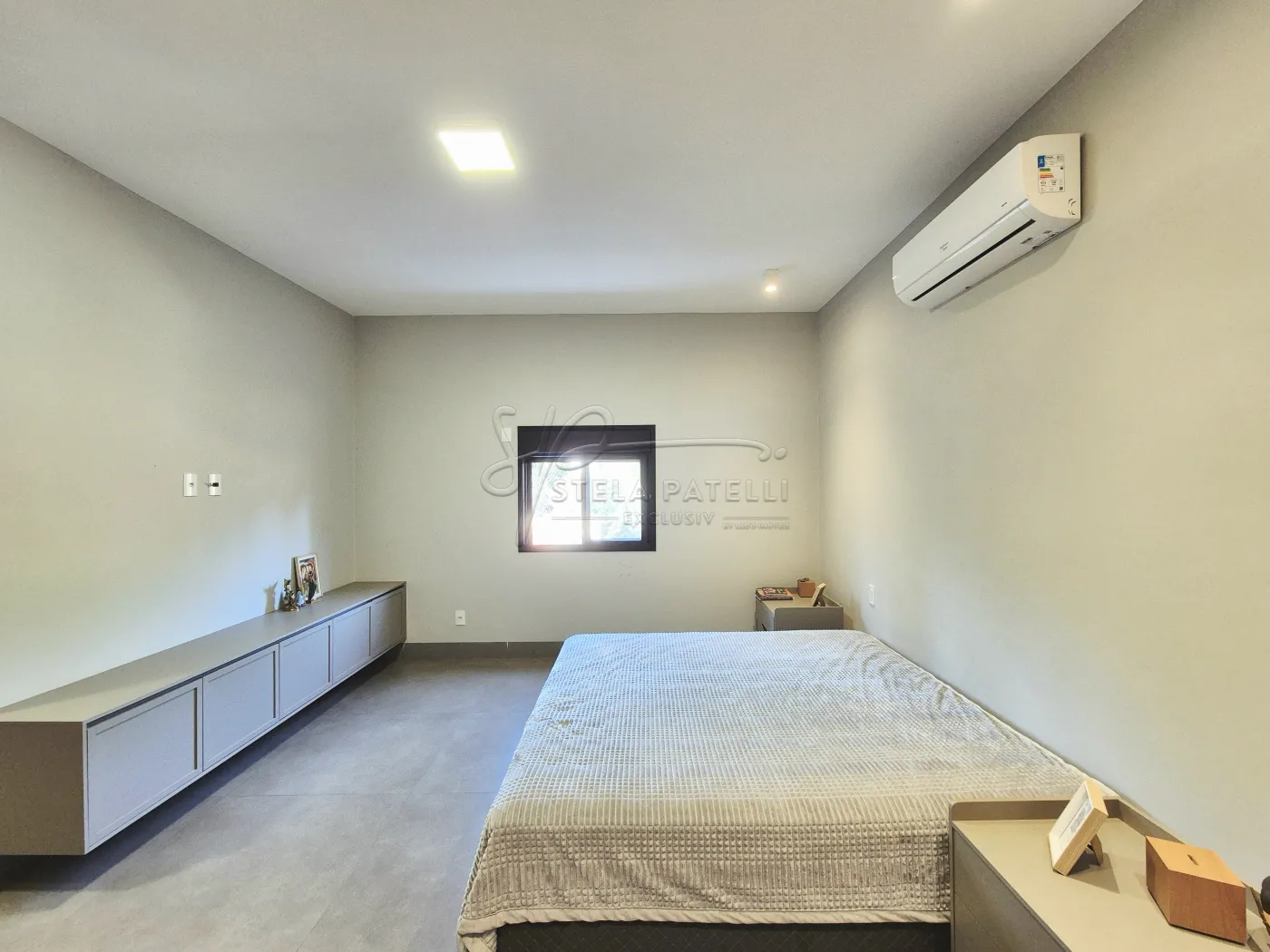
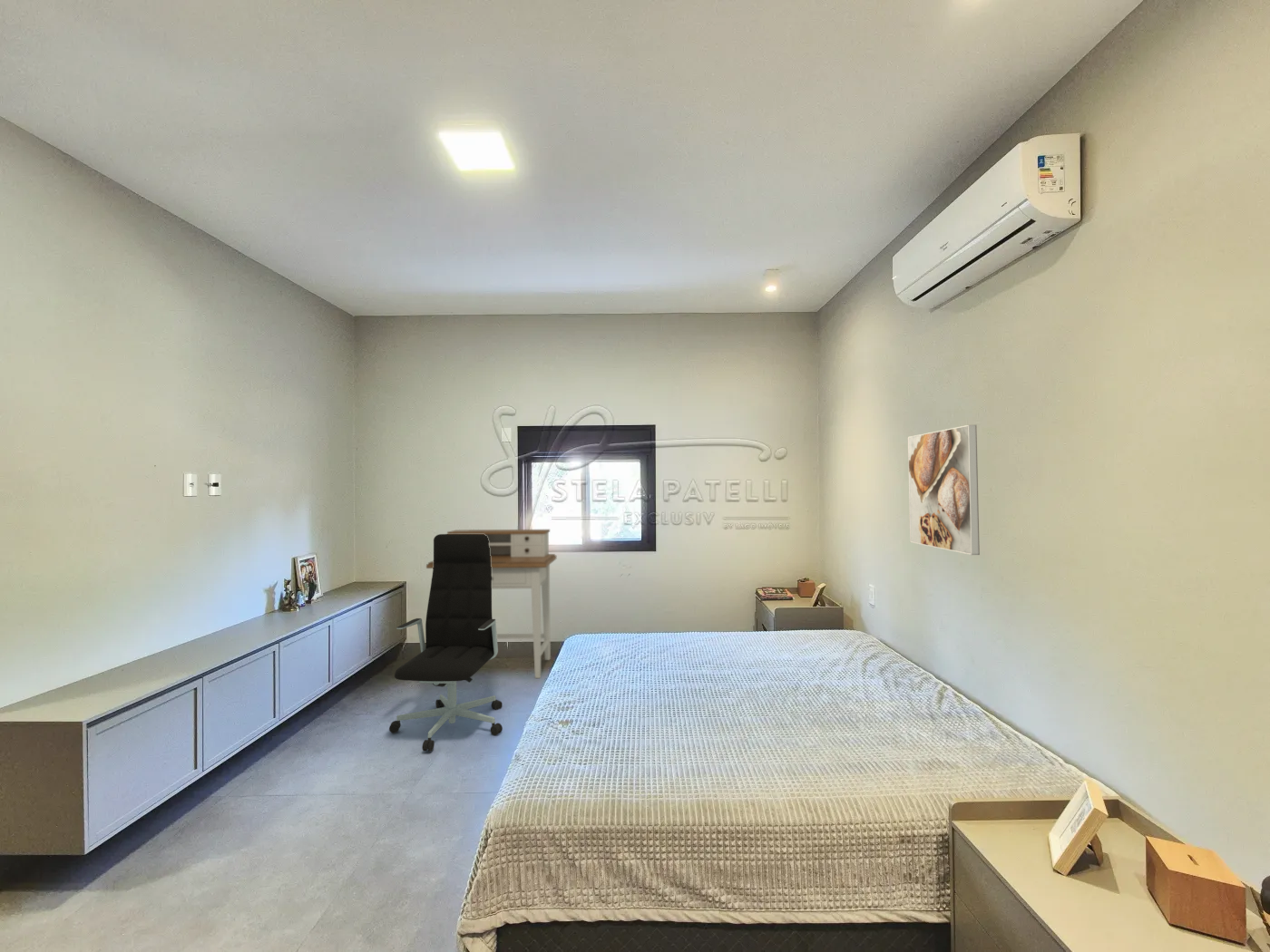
+ desk [425,529,558,679]
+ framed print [907,424,981,556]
+ office chair [388,533,503,753]
